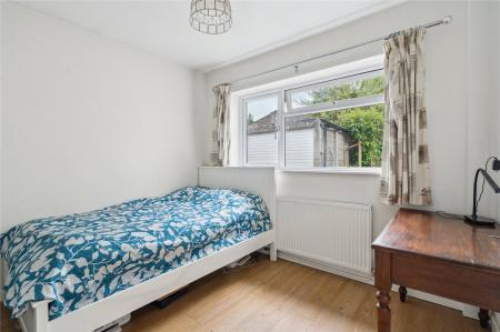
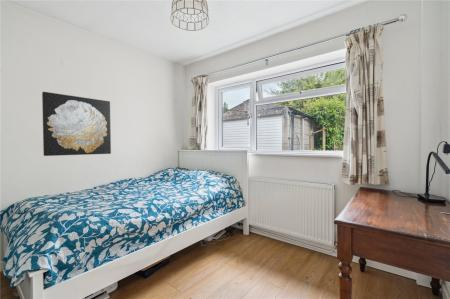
+ wall art [41,91,112,157]
